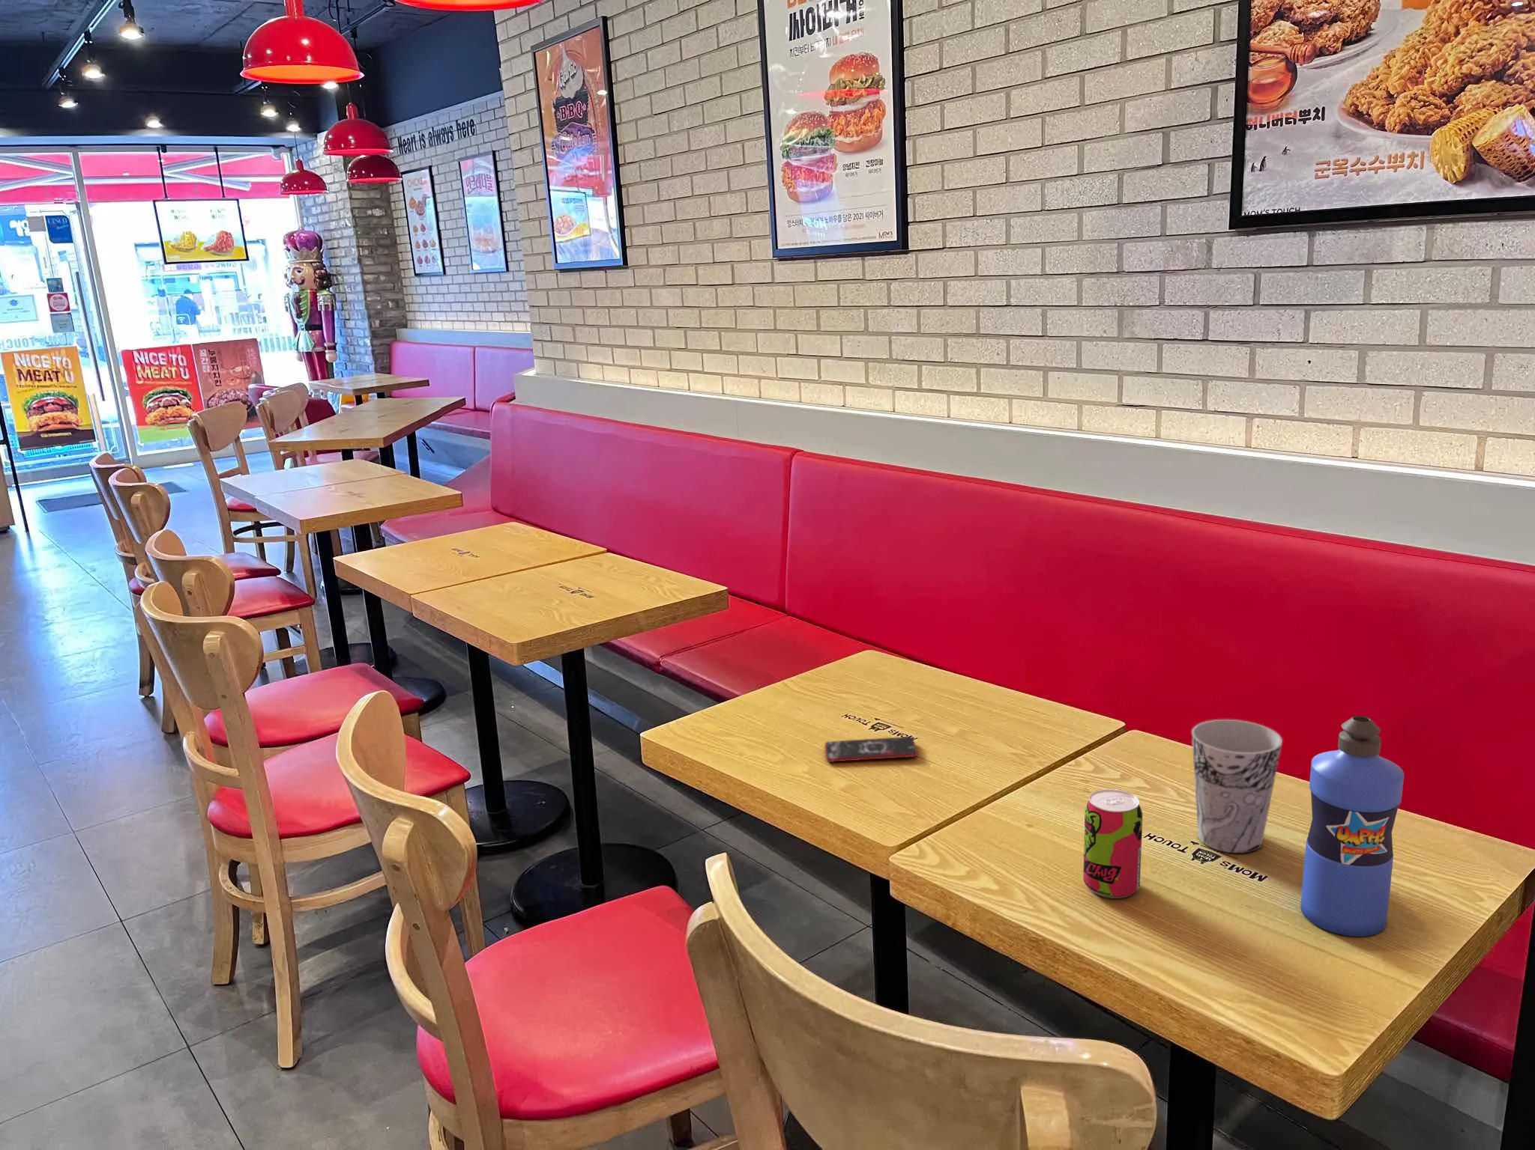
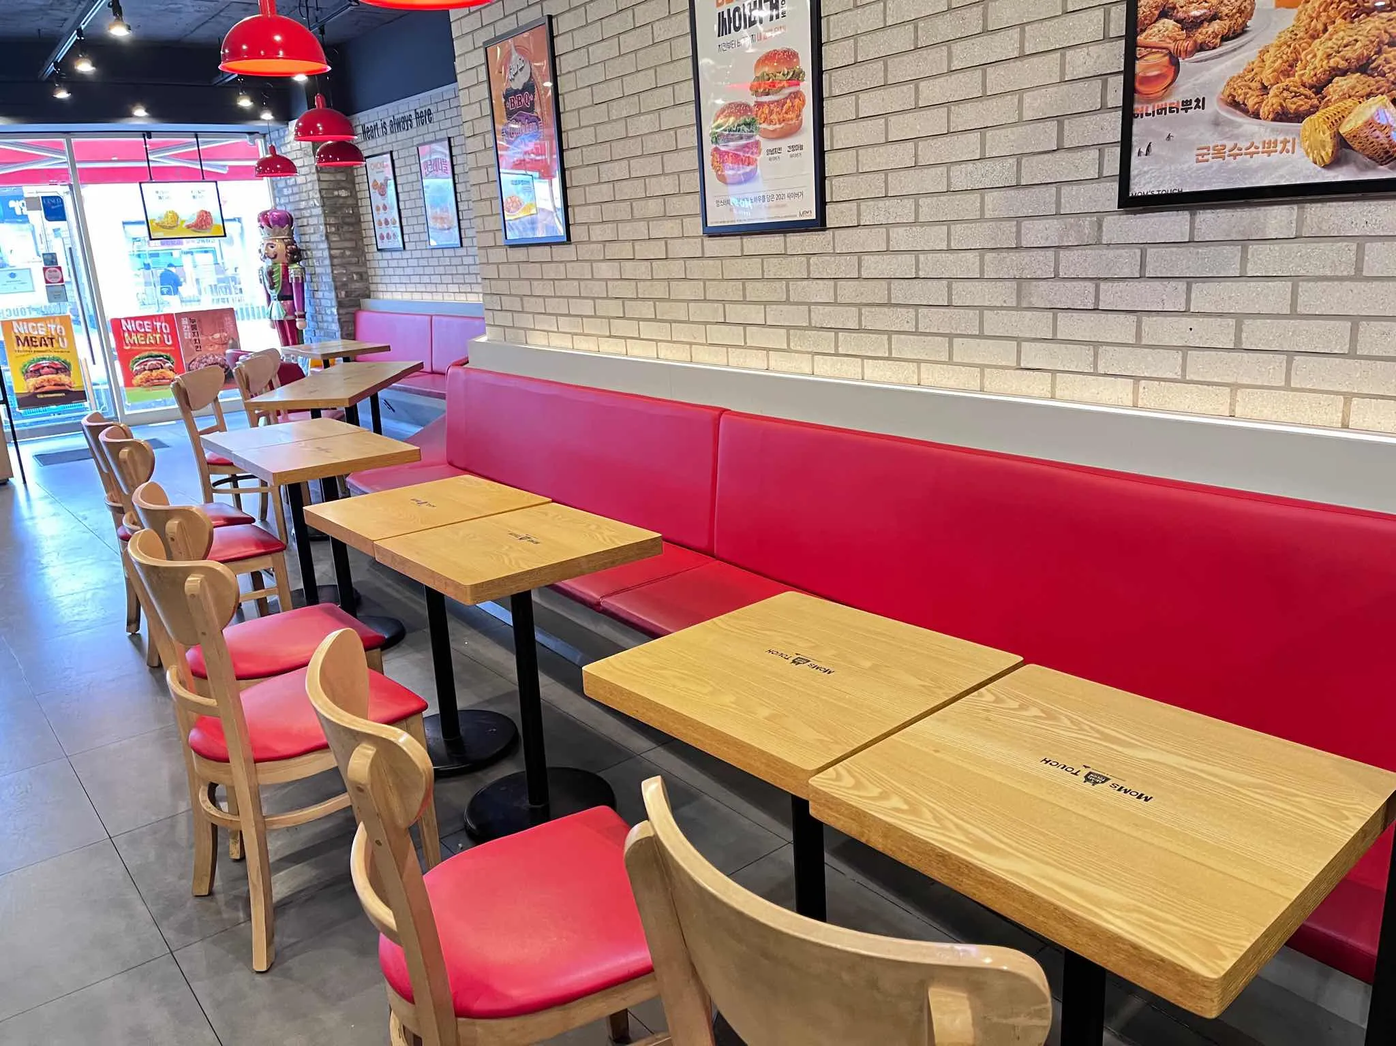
- smartphone [824,736,919,763]
- beverage can [1082,789,1143,899]
- cup [1191,719,1284,854]
- water bottle [1299,715,1404,937]
